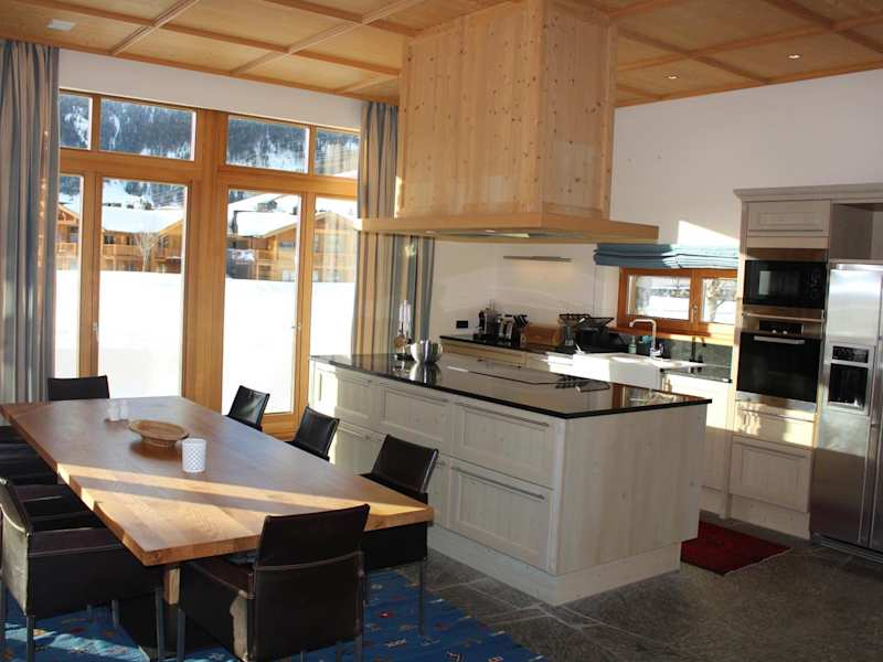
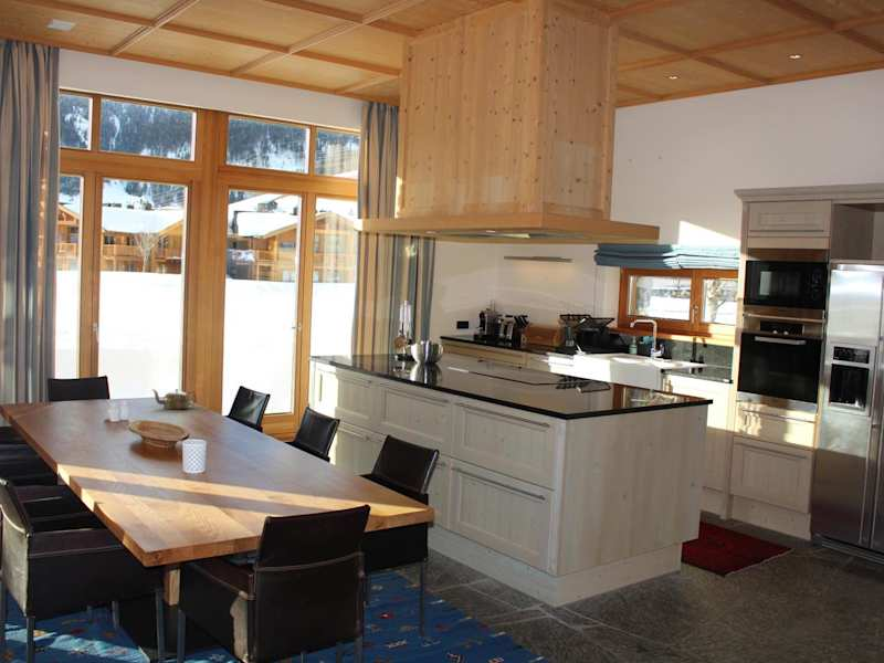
+ teapot [151,388,197,410]
